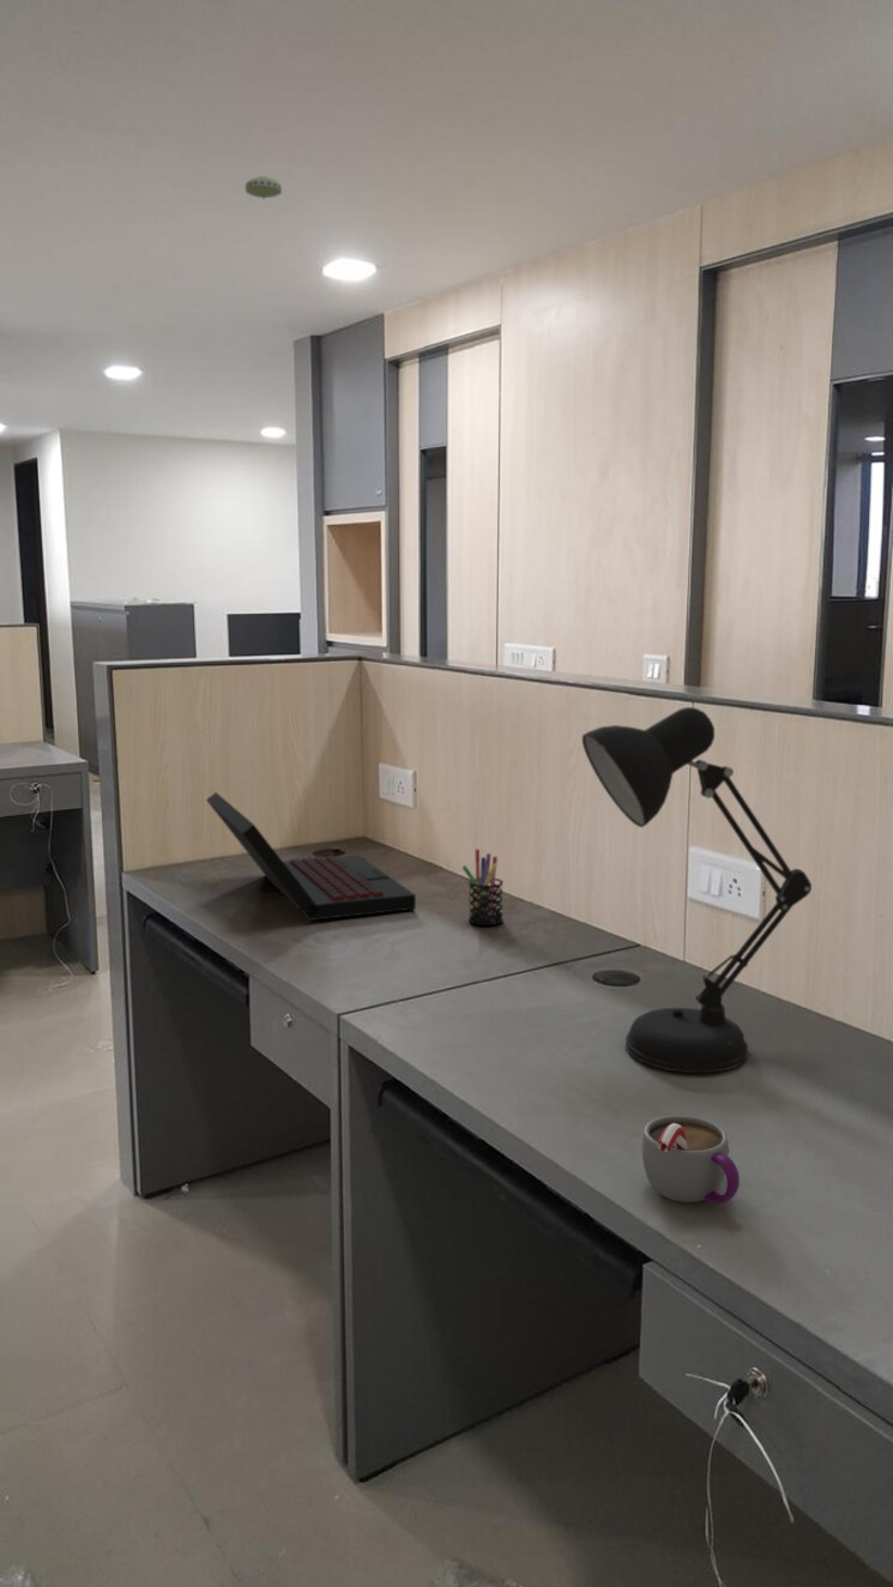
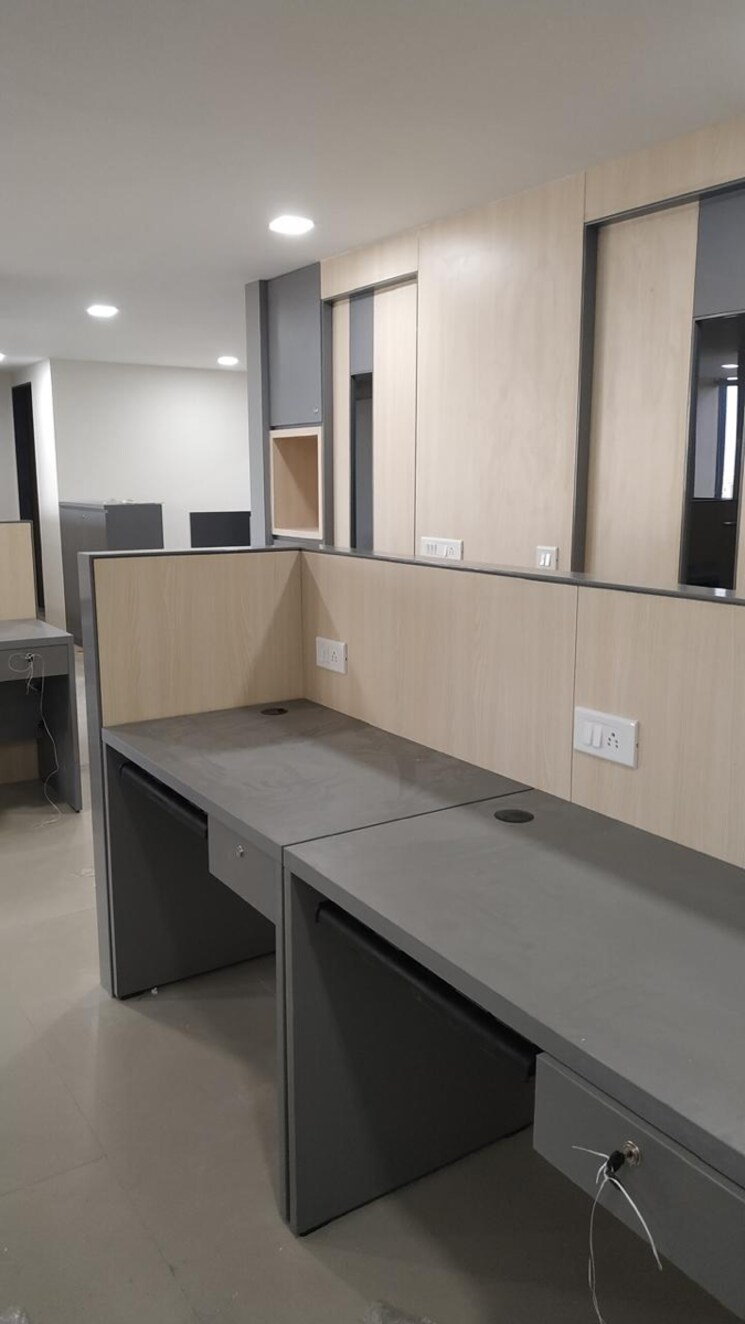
- mug [641,1115,741,1205]
- pen holder [461,847,505,927]
- smoke detector [245,175,283,200]
- laptop [205,791,417,922]
- desk lamp [581,706,813,1074]
